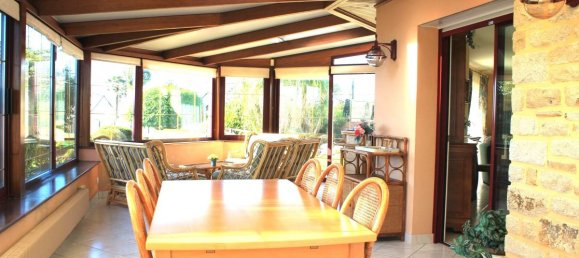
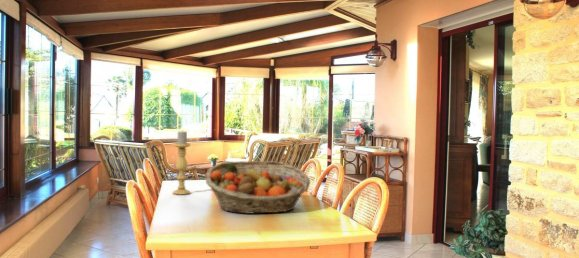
+ candle holder [172,129,191,195]
+ fruit basket [204,160,311,215]
